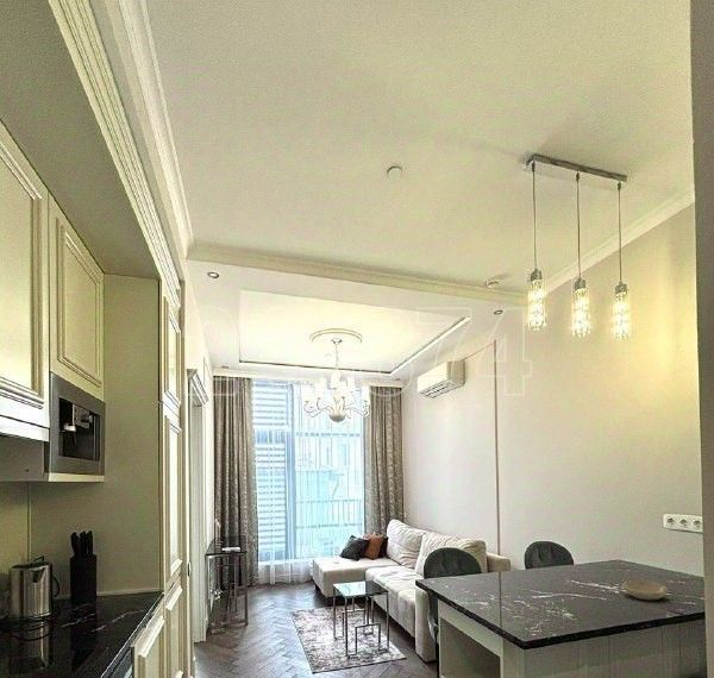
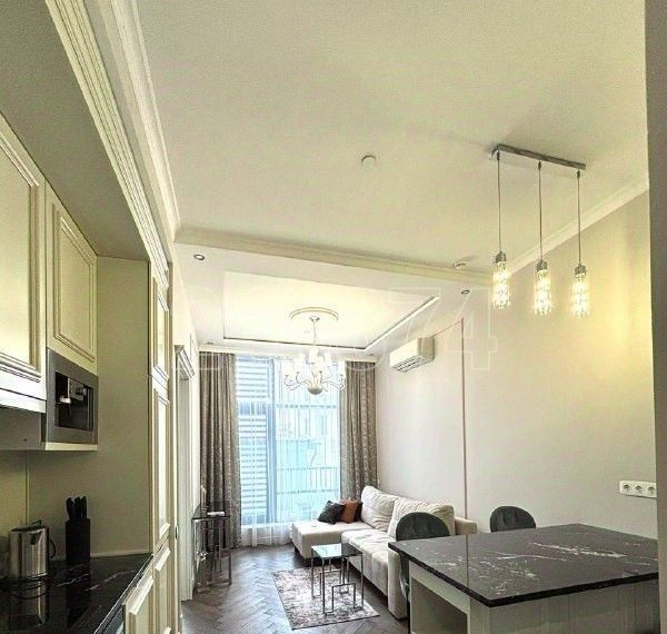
- bowl [621,579,669,602]
